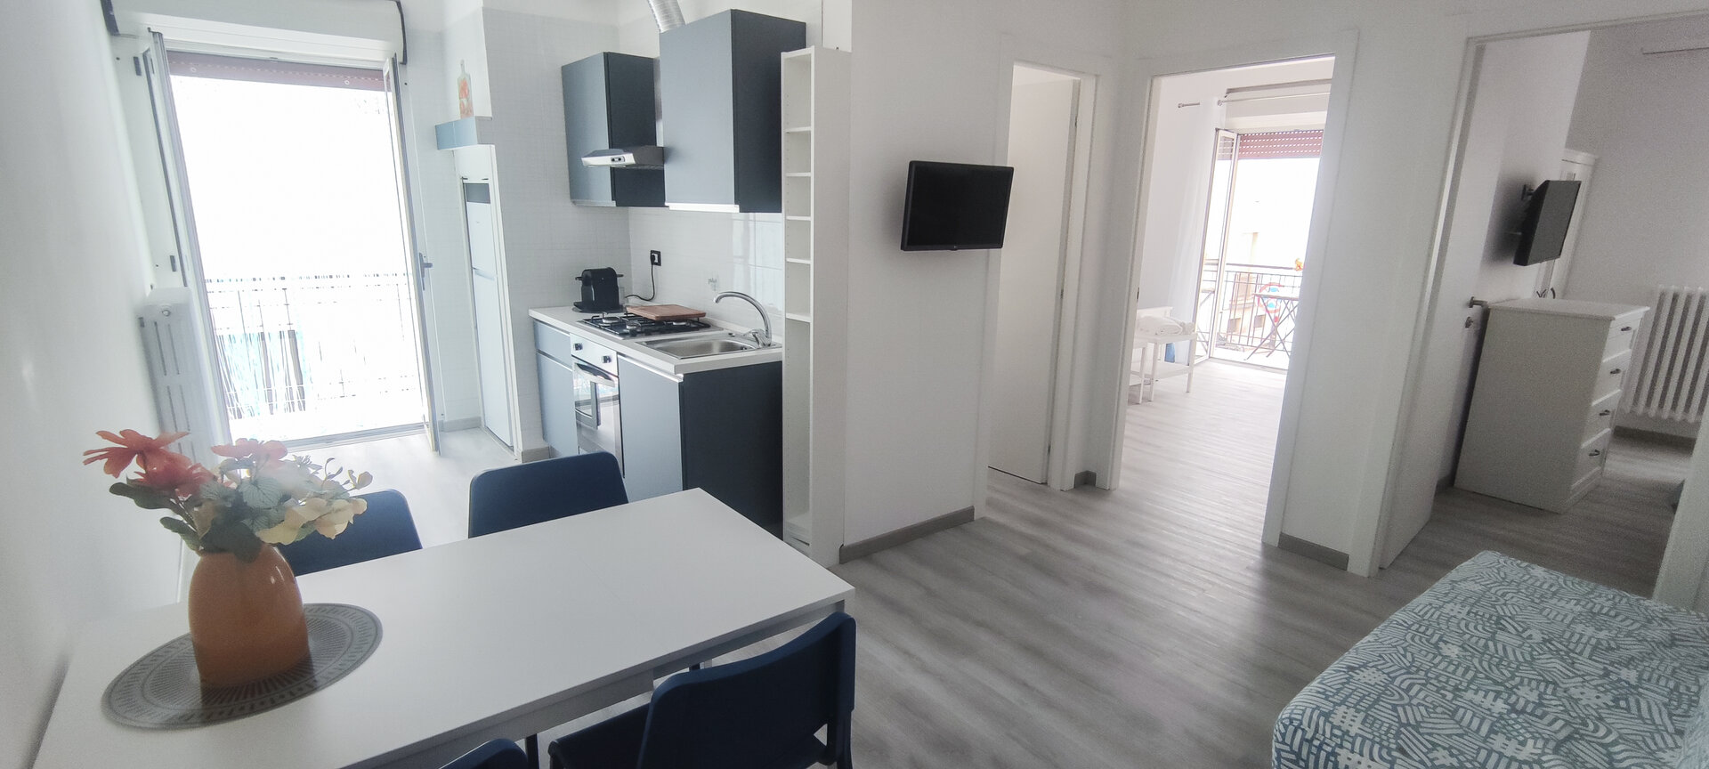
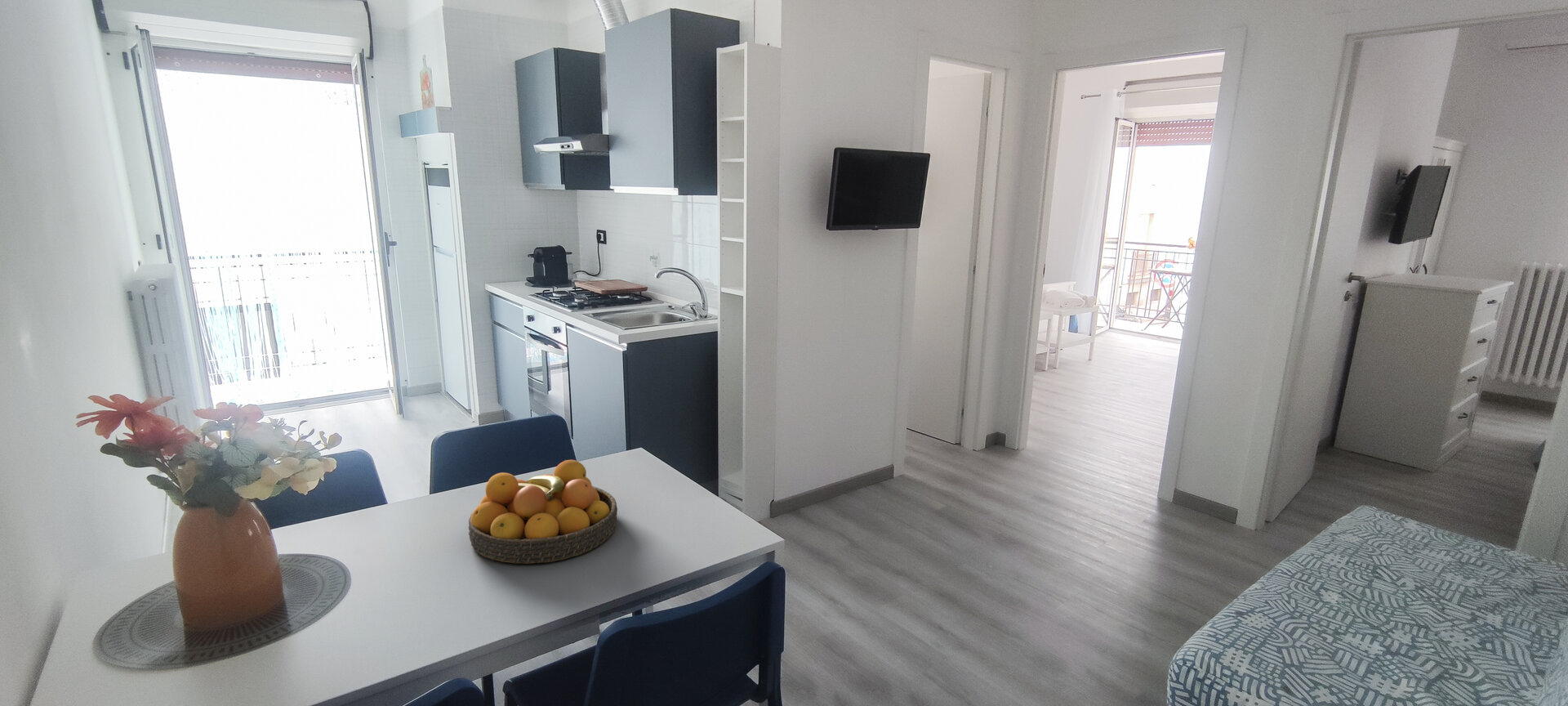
+ fruit bowl [468,459,618,565]
